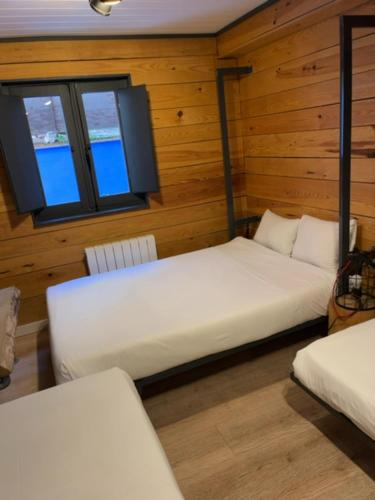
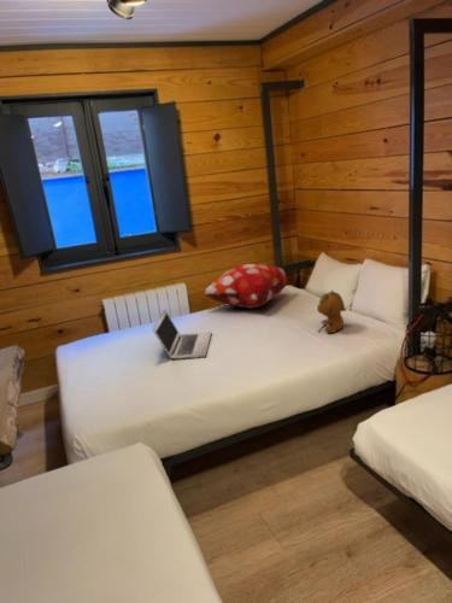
+ decorative pillow [201,262,288,309]
+ stuffed bear [316,288,348,335]
+ laptop [151,309,212,361]
